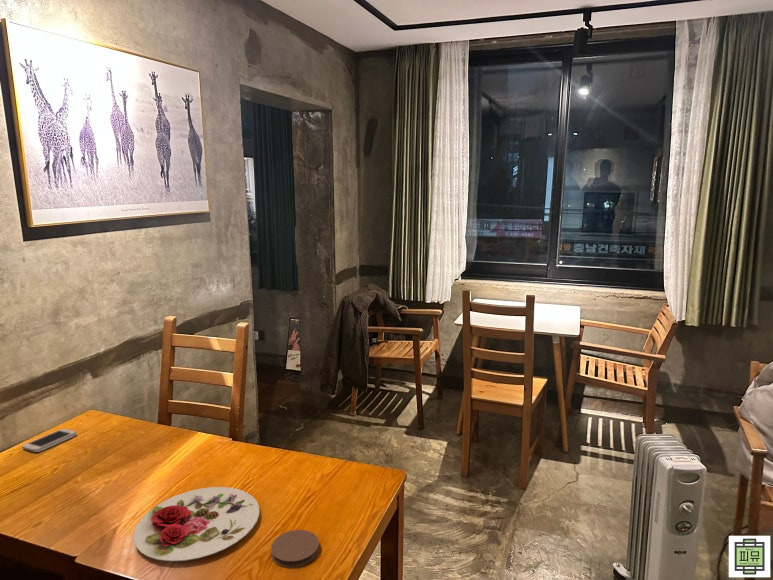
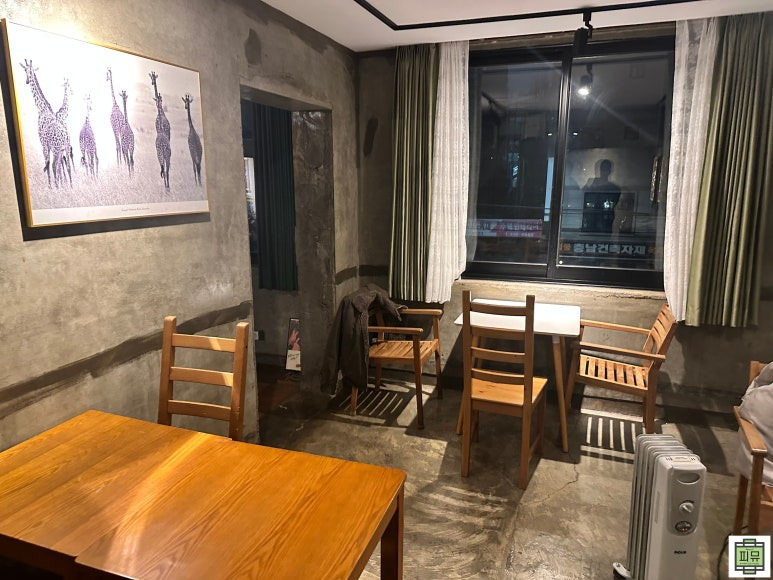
- smartphone [21,428,77,453]
- plate [133,486,260,562]
- coaster [270,529,320,568]
